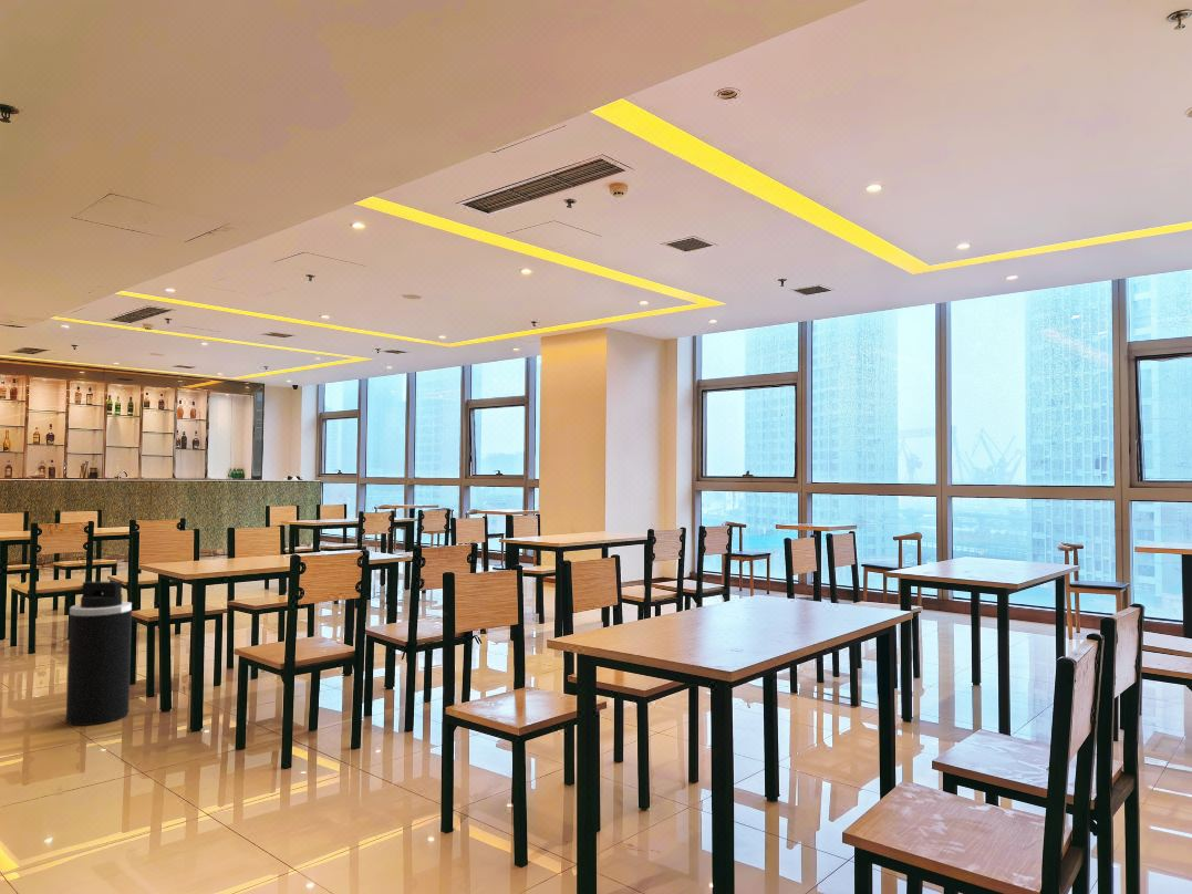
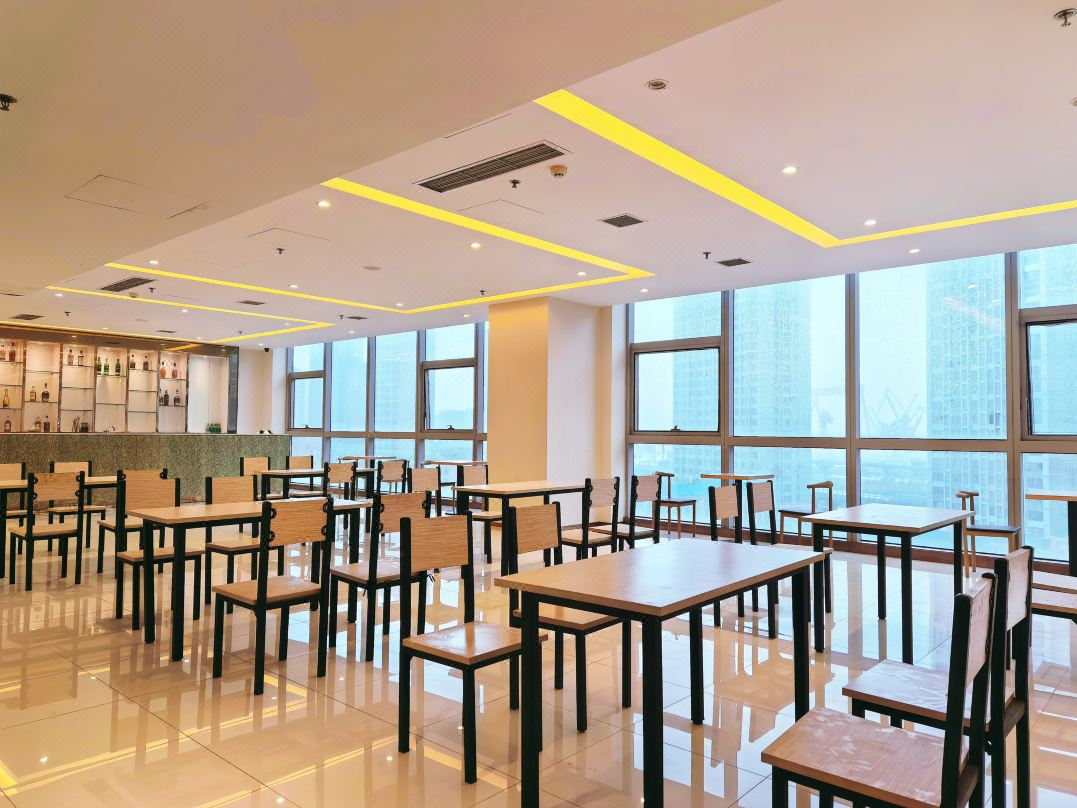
- trash can [65,580,133,727]
